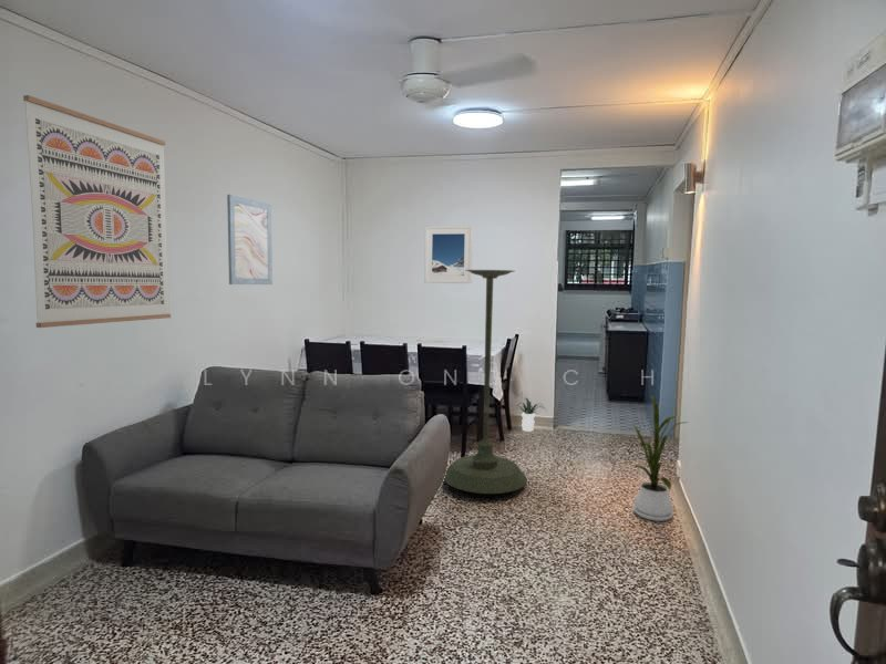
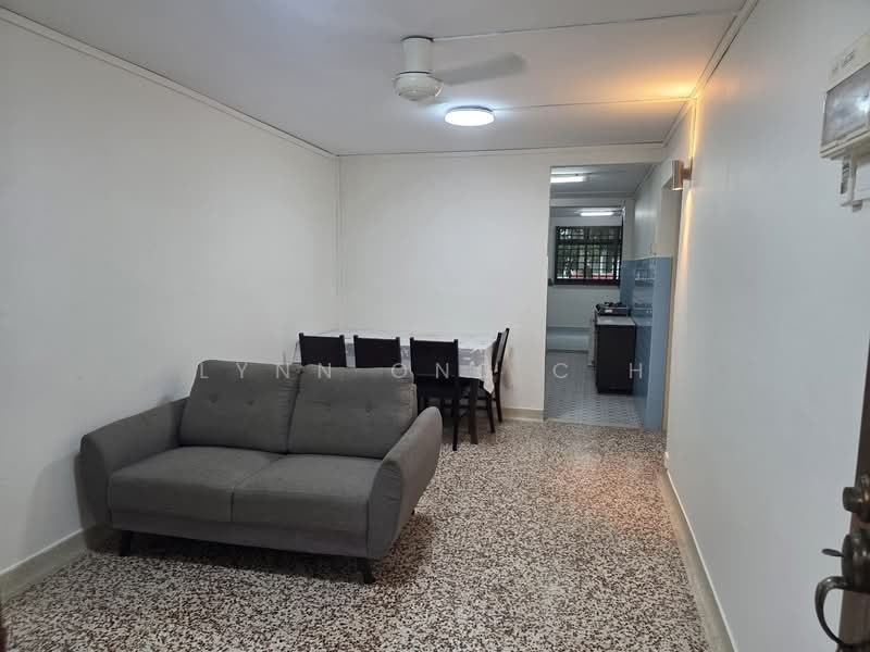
- house plant [630,394,688,522]
- wall art [22,94,172,329]
- wall art [226,194,274,286]
- potted plant [509,397,547,433]
- plant stand [443,269,528,495]
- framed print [423,225,474,284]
